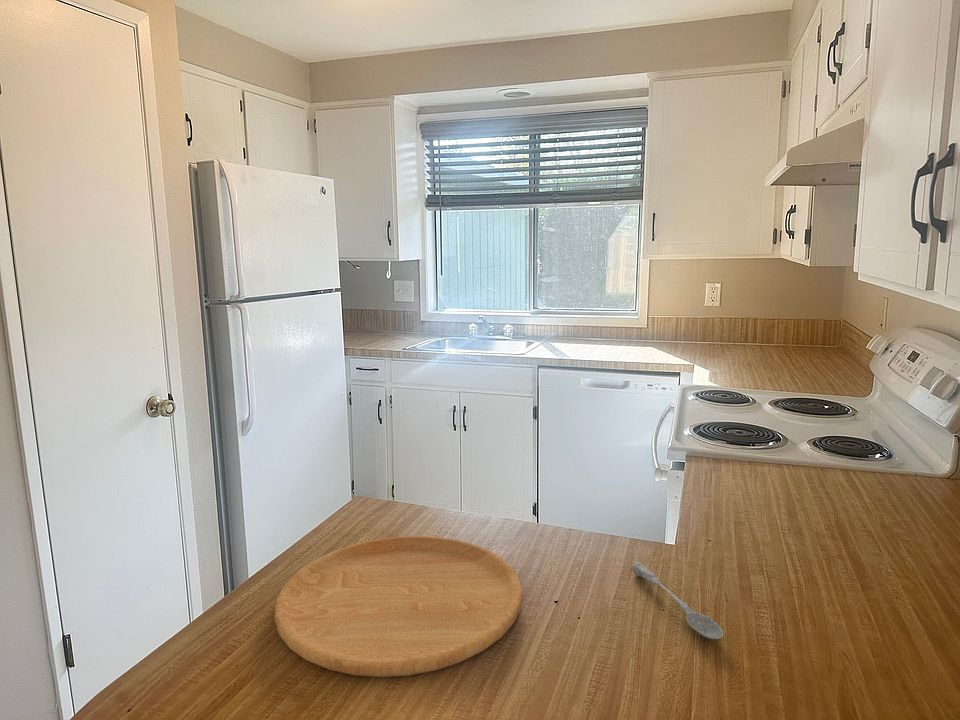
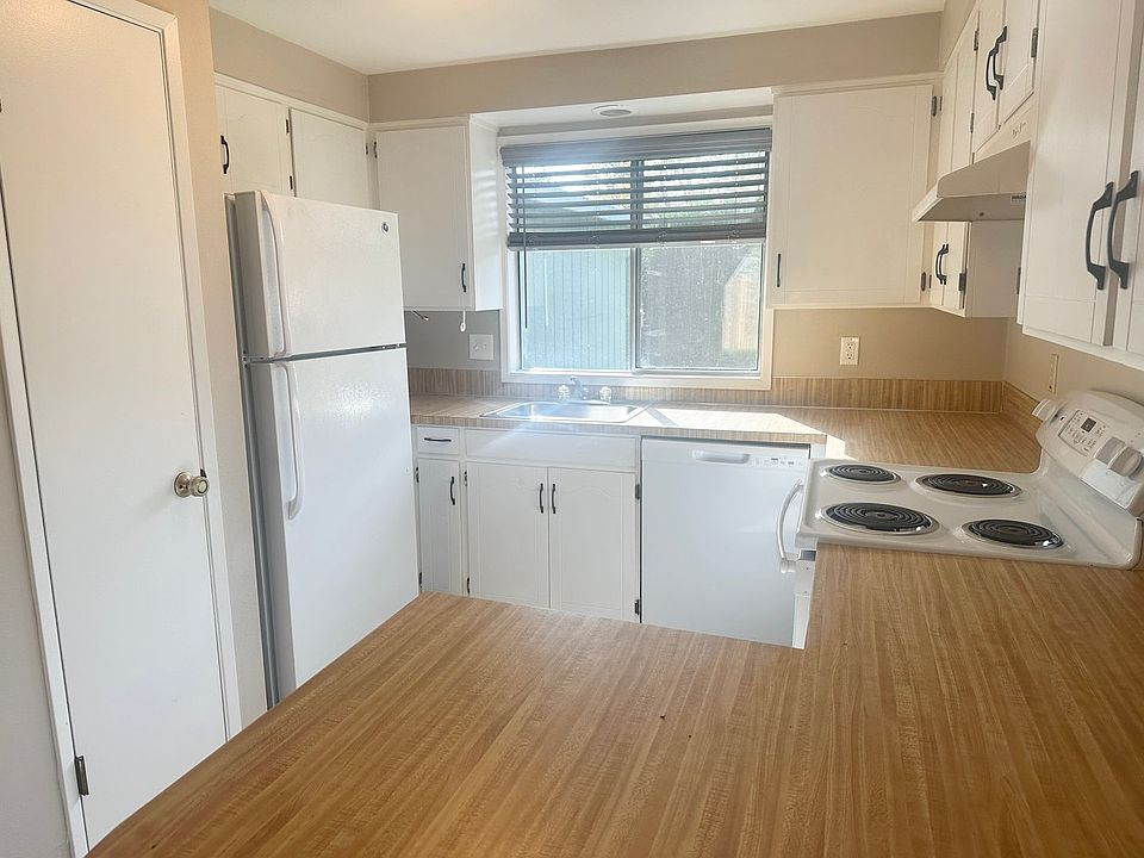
- cutting board [273,535,523,678]
- soupspoon [631,561,724,640]
